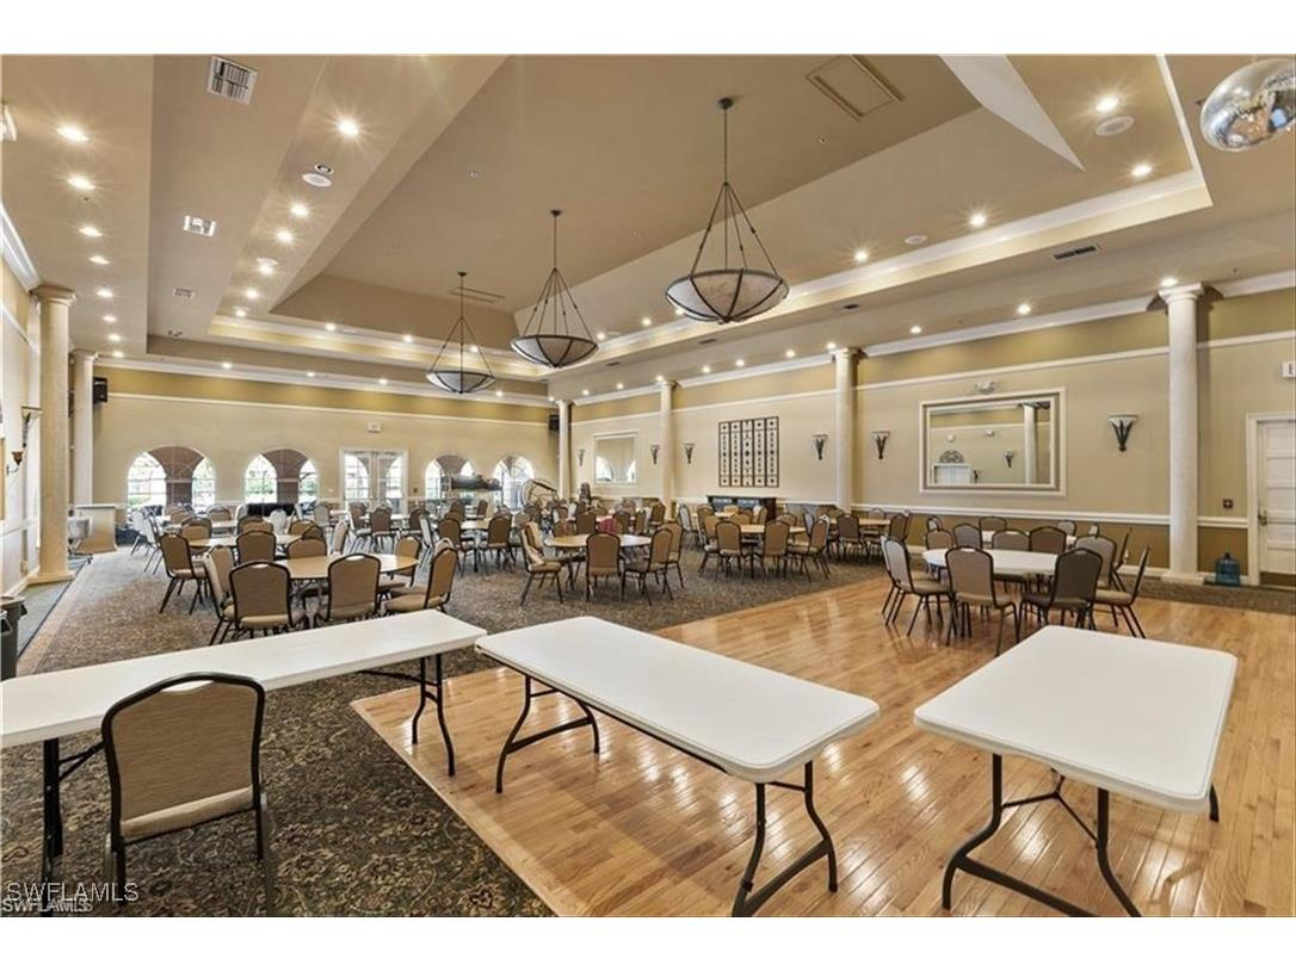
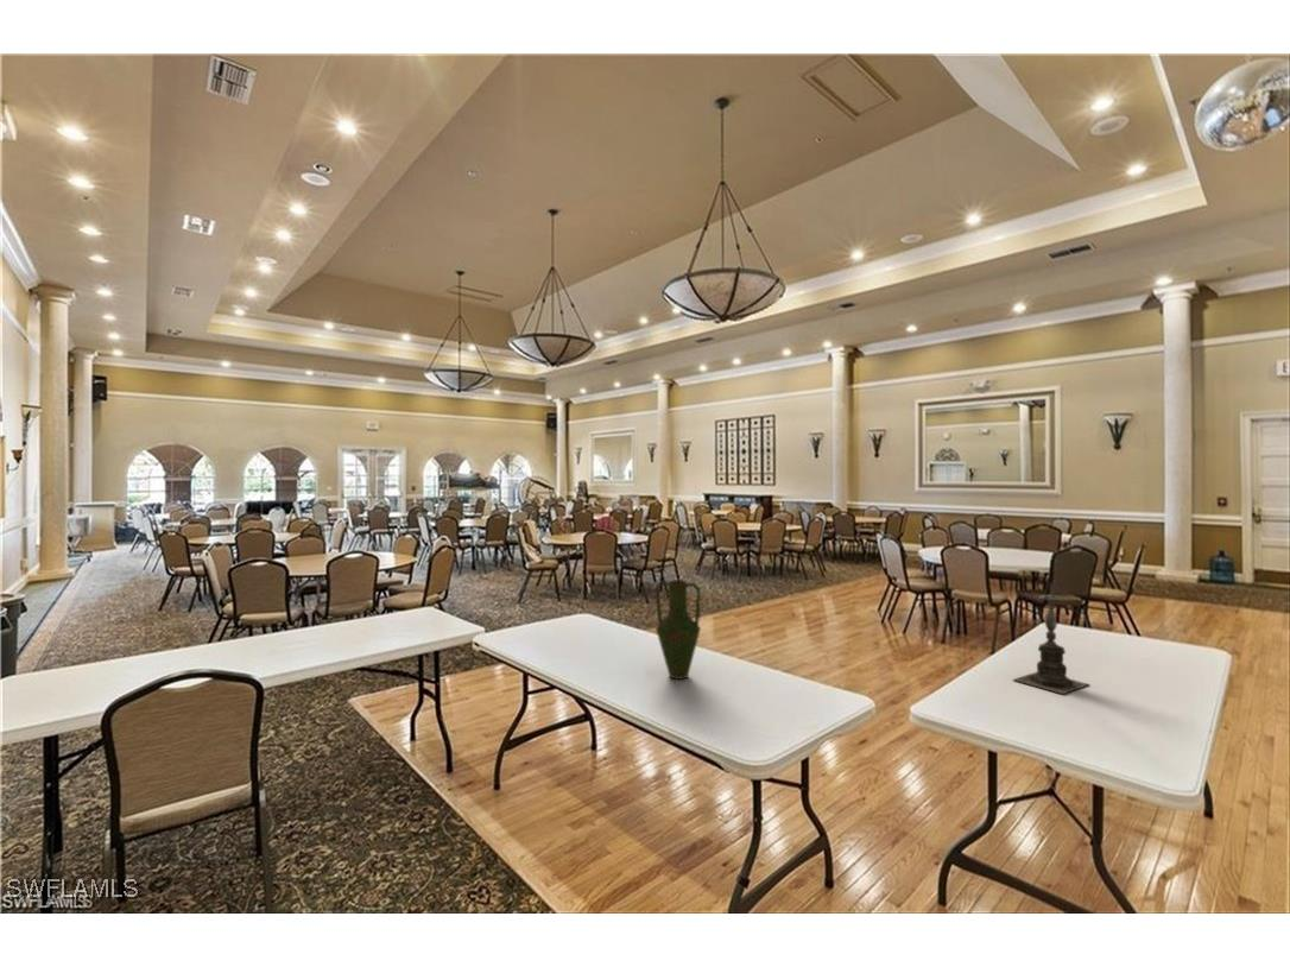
+ vase [655,579,702,681]
+ candle holder [1012,583,1090,695]
